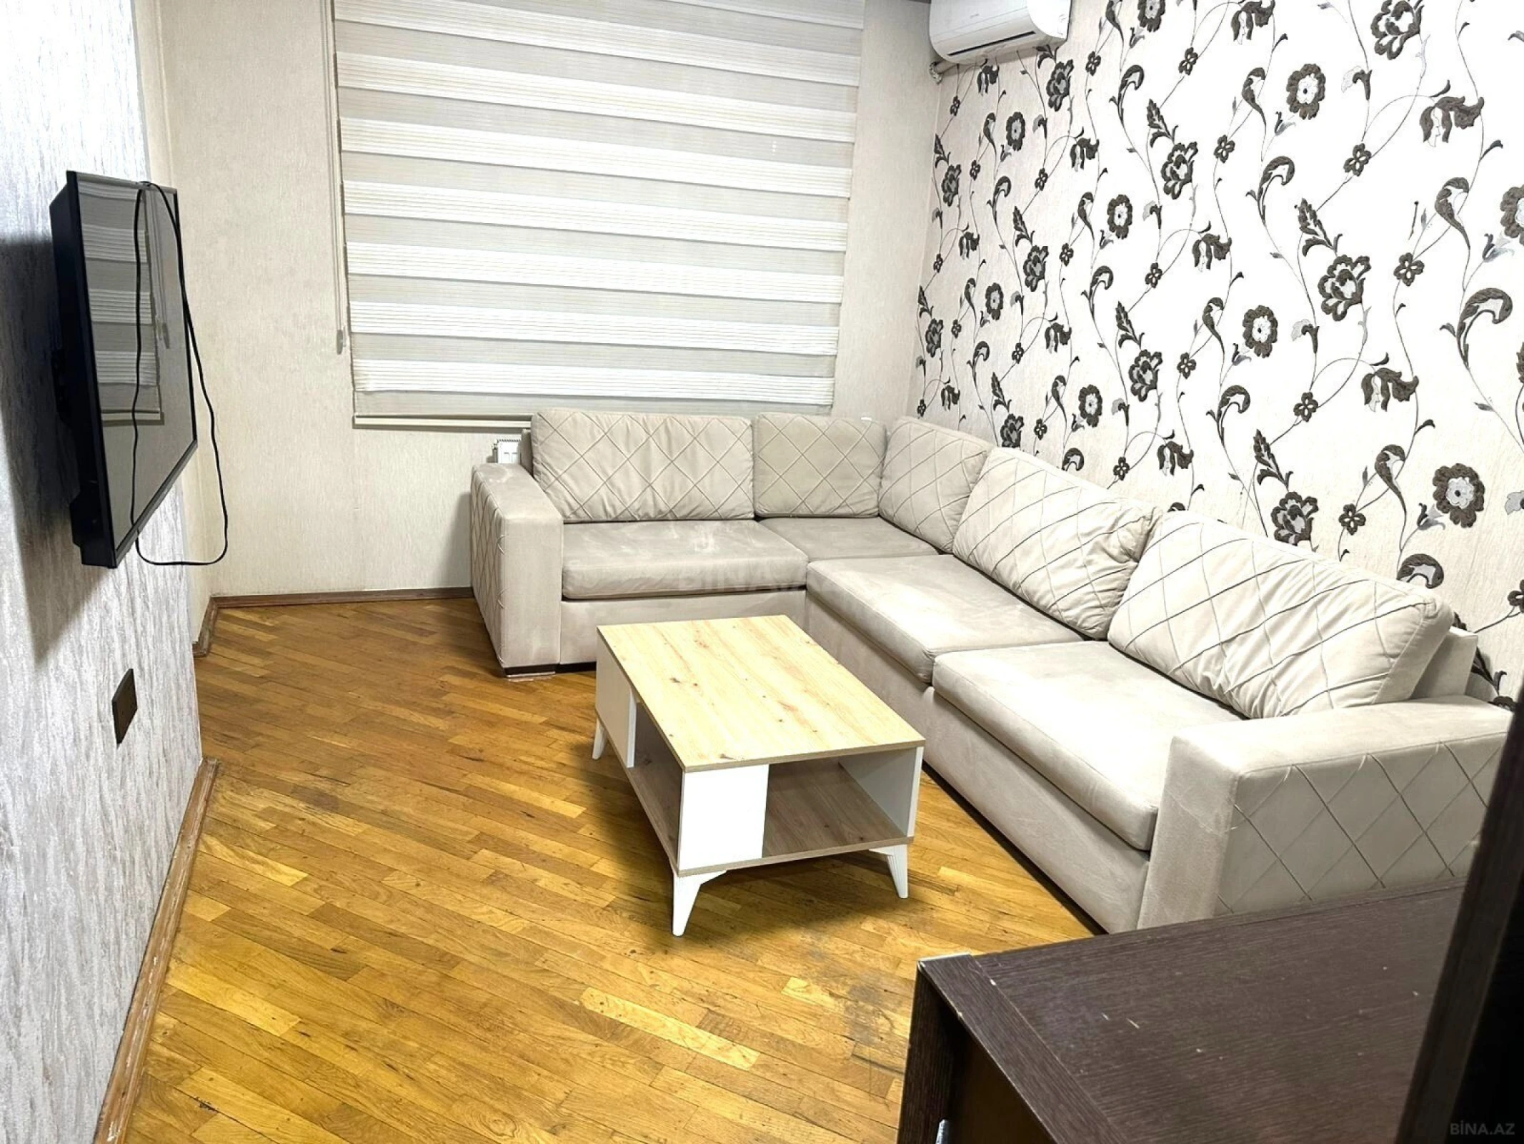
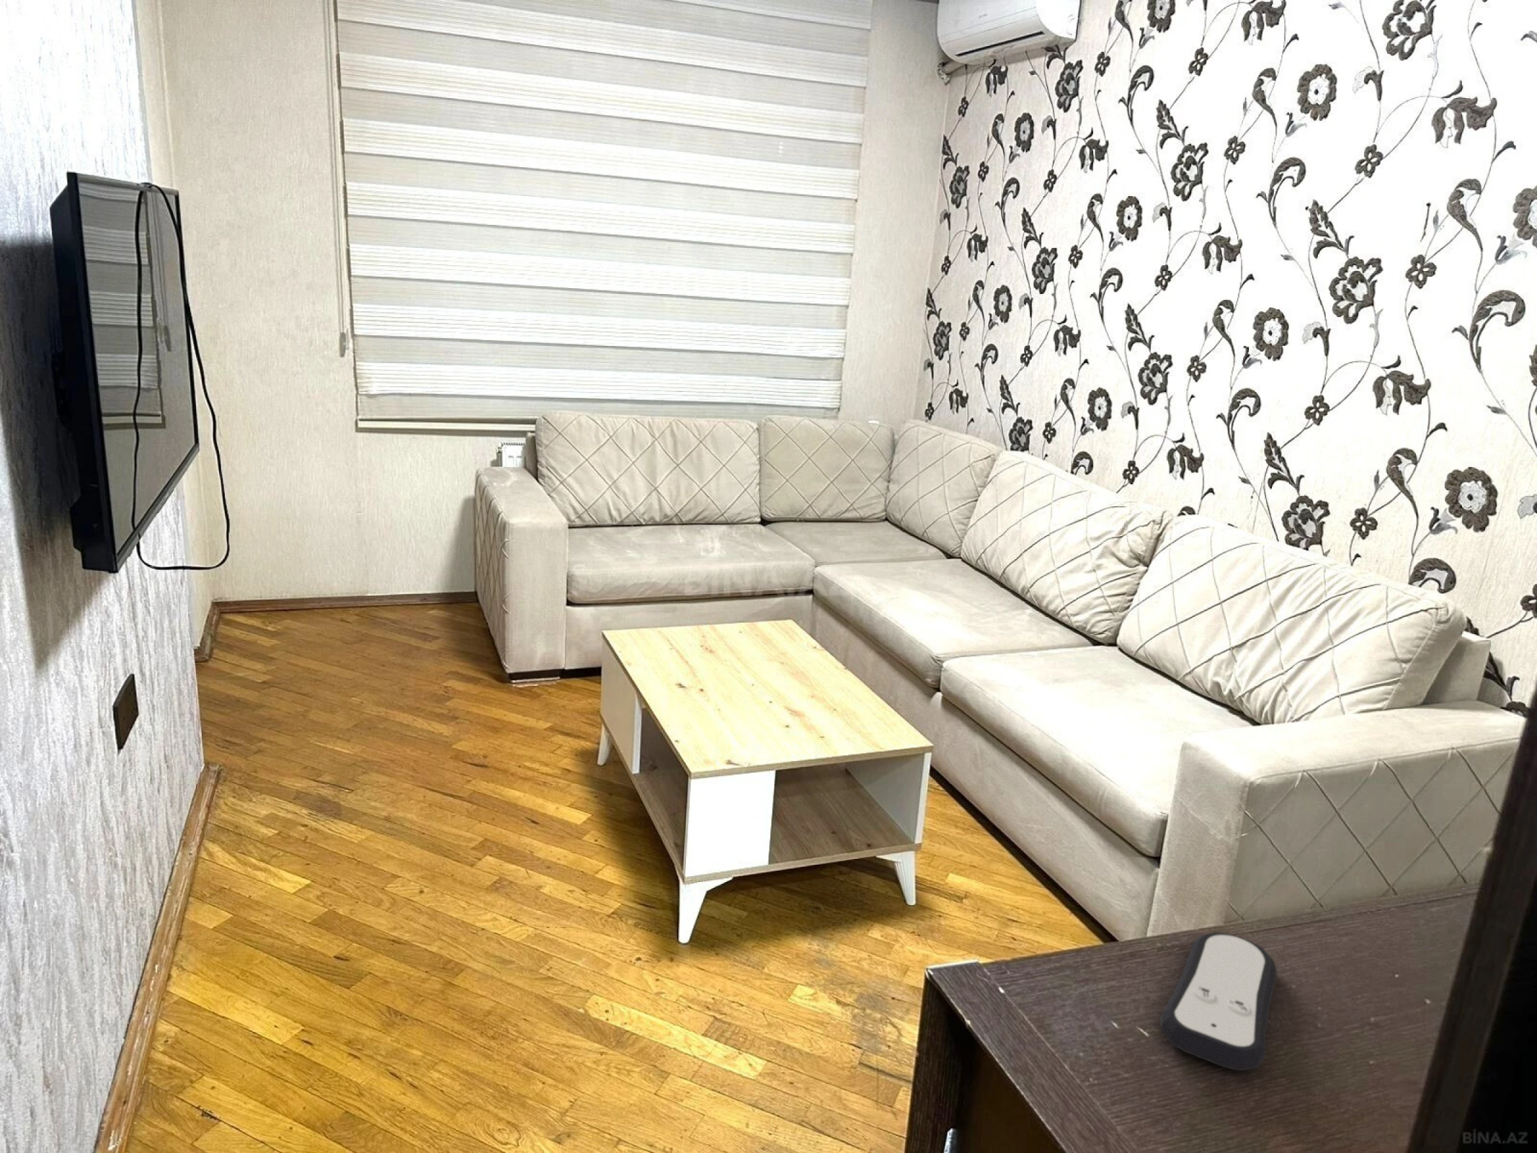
+ remote control [1159,931,1278,1072]
